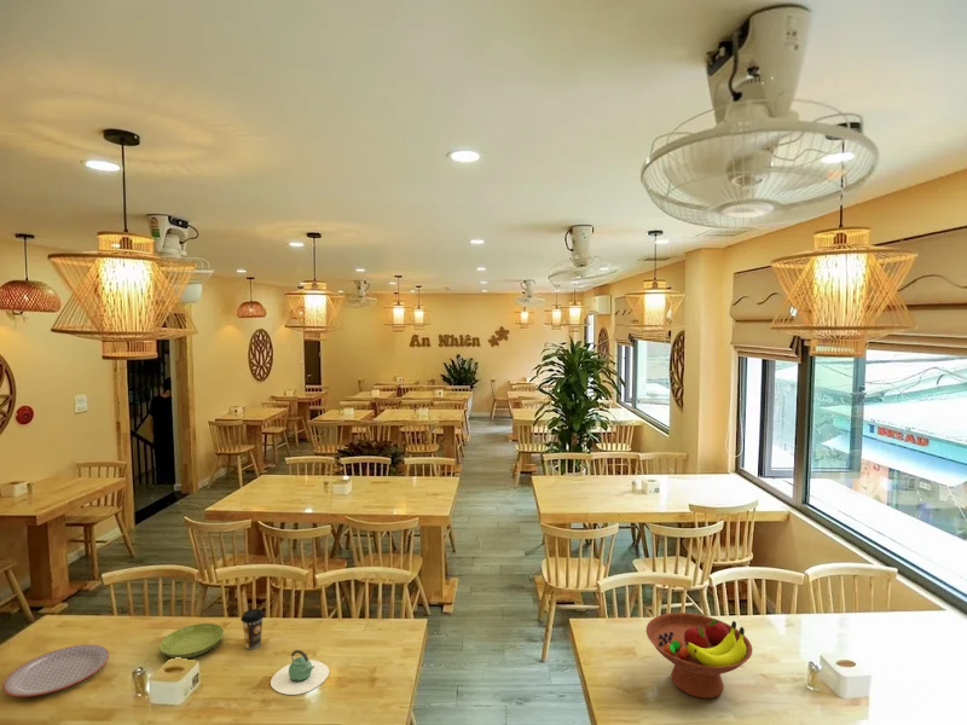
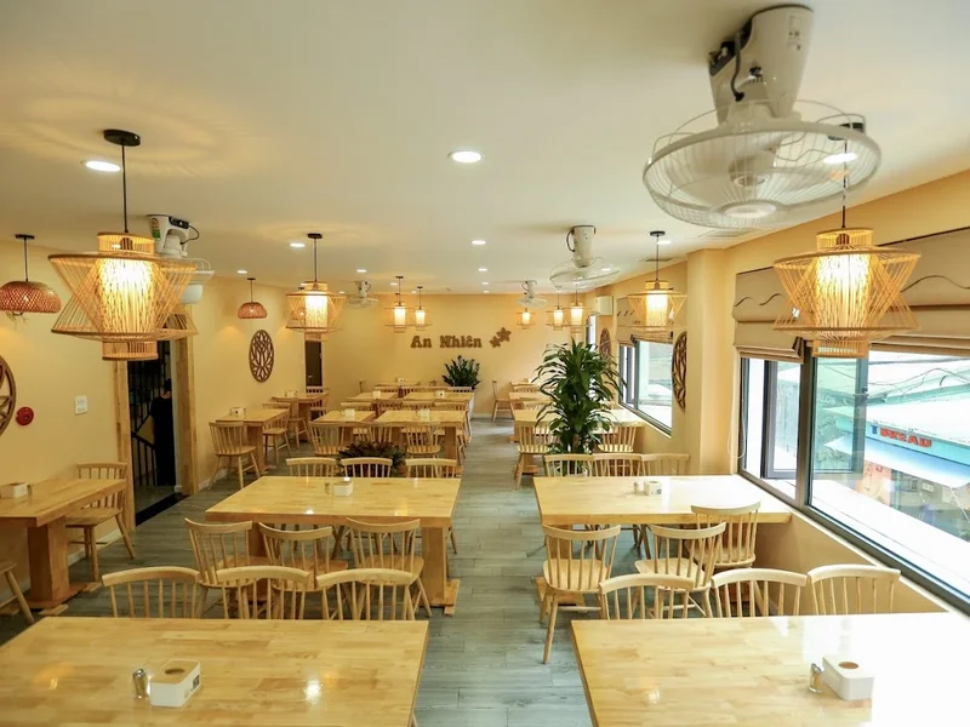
- teapot [270,649,330,696]
- fruit bowl [645,611,753,700]
- coffee cup [241,608,265,650]
- plate [1,644,110,698]
- saucer [158,622,225,660]
